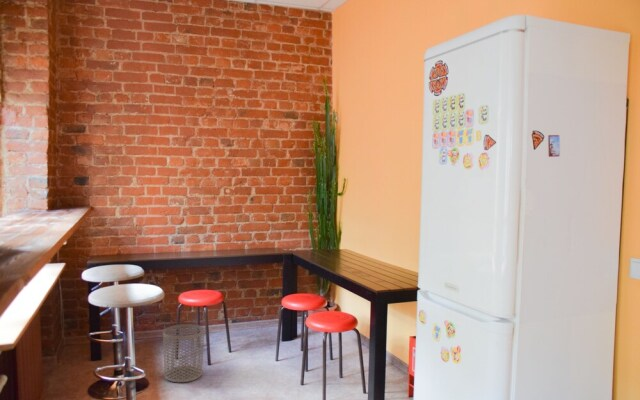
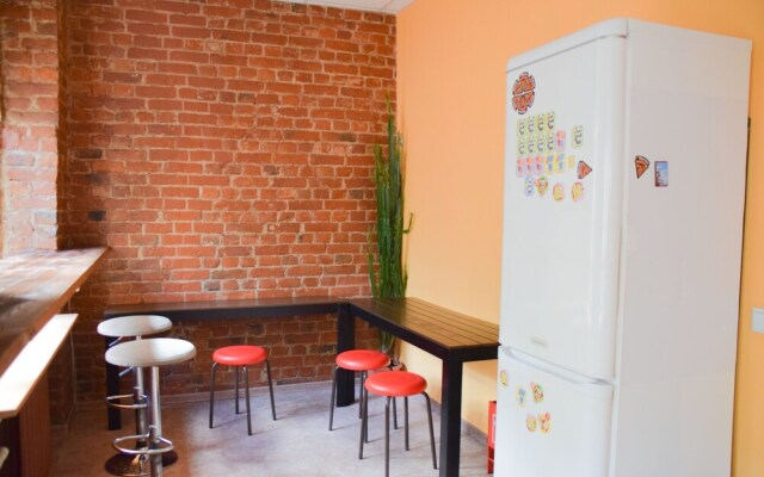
- waste bin [162,323,205,383]
